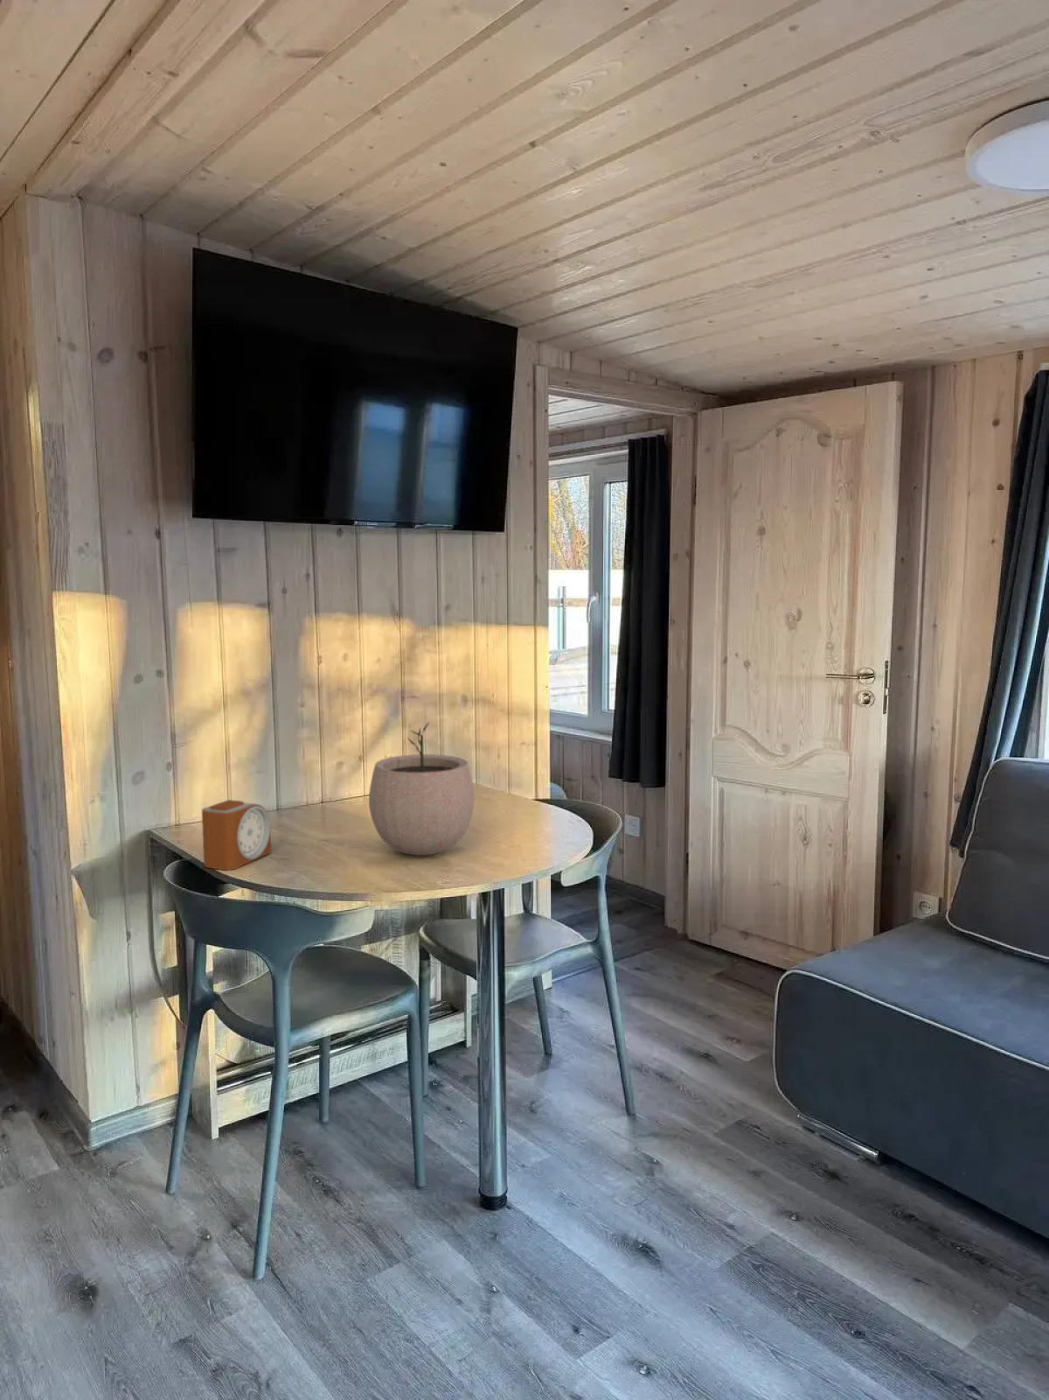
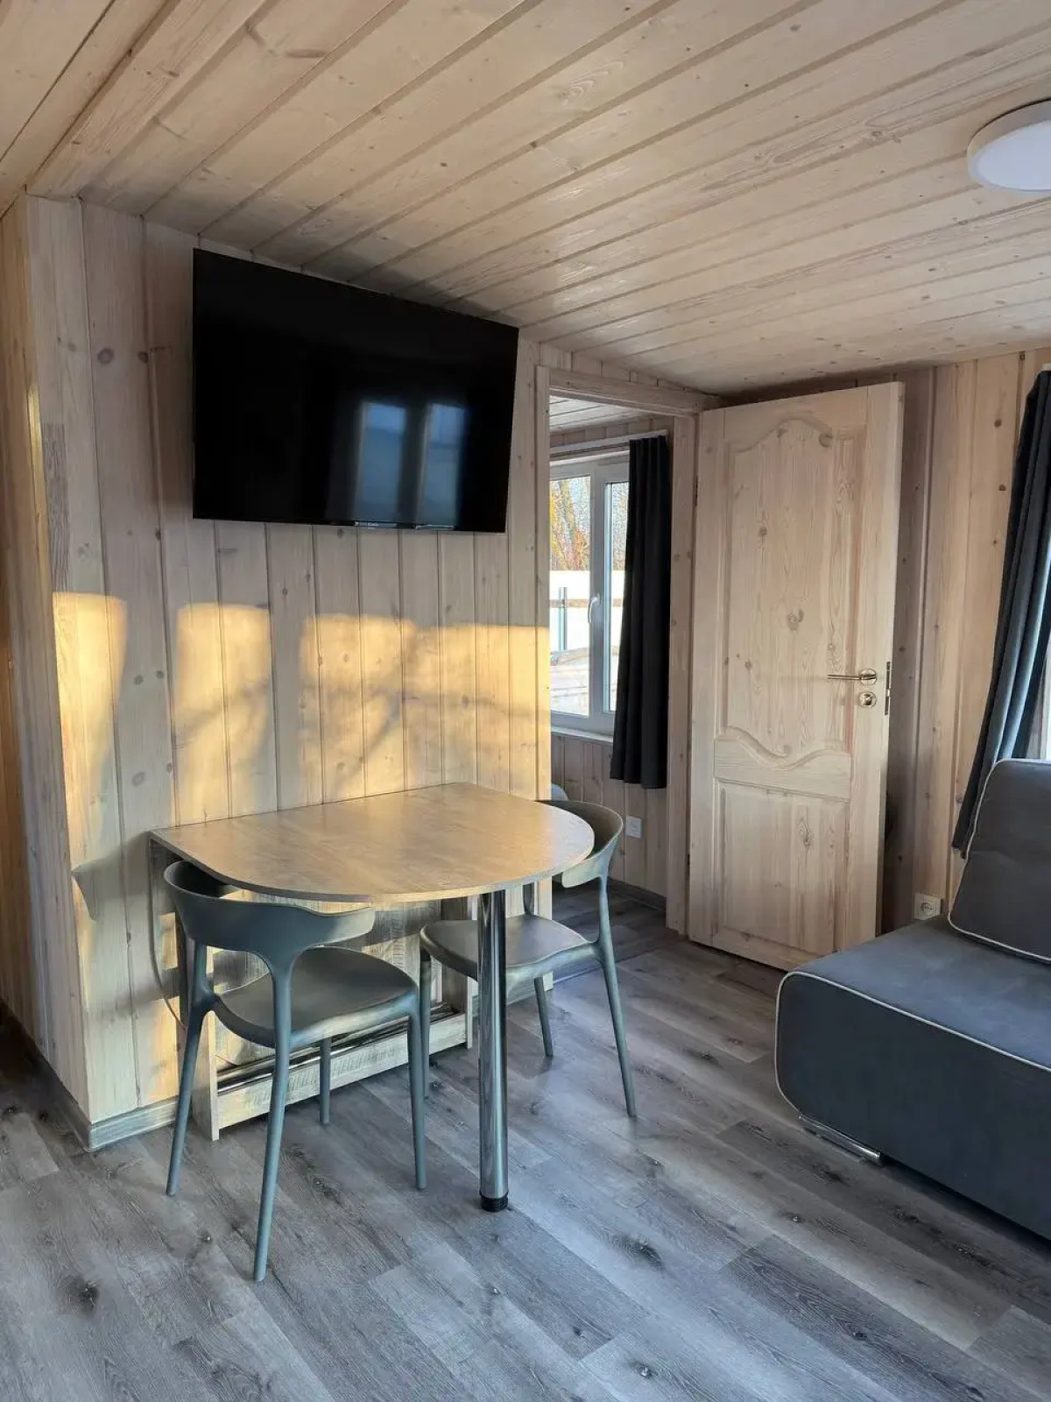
- alarm clock [201,799,272,871]
- plant pot [368,722,476,857]
